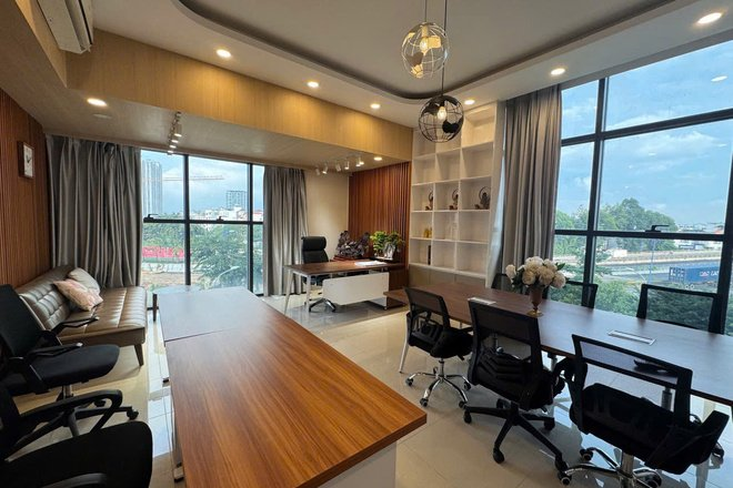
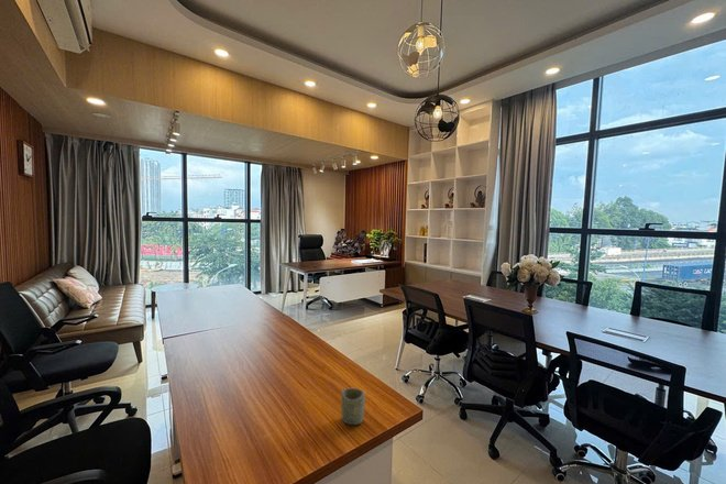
+ cup [340,387,366,426]
